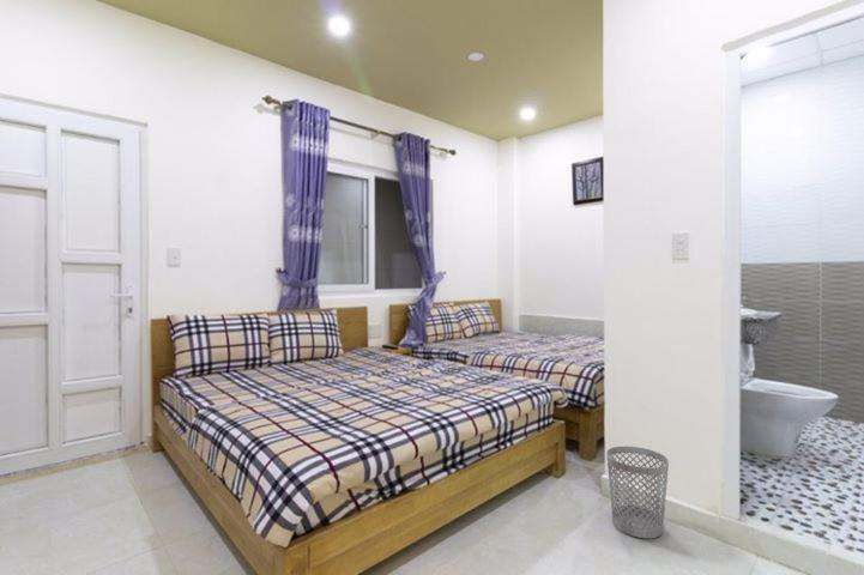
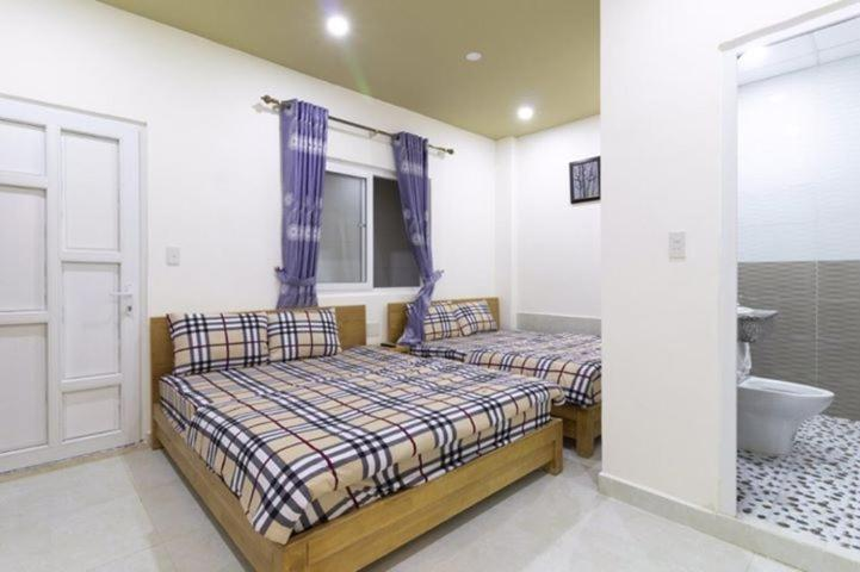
- wastebasket [605,444,670,540]
